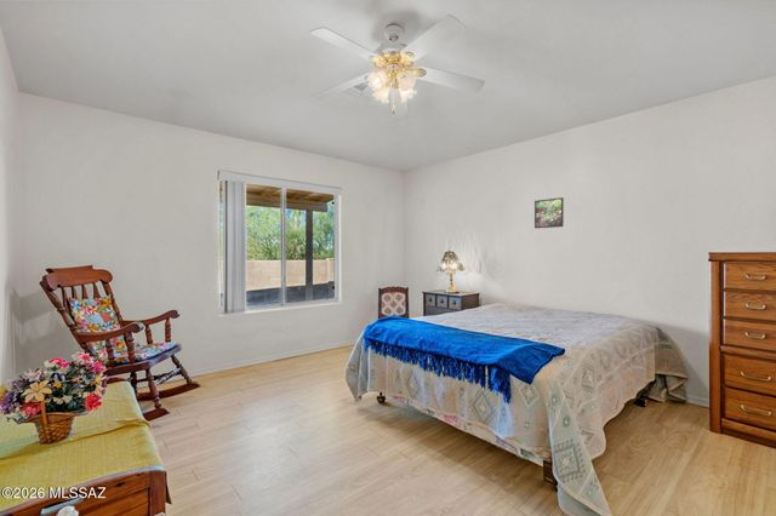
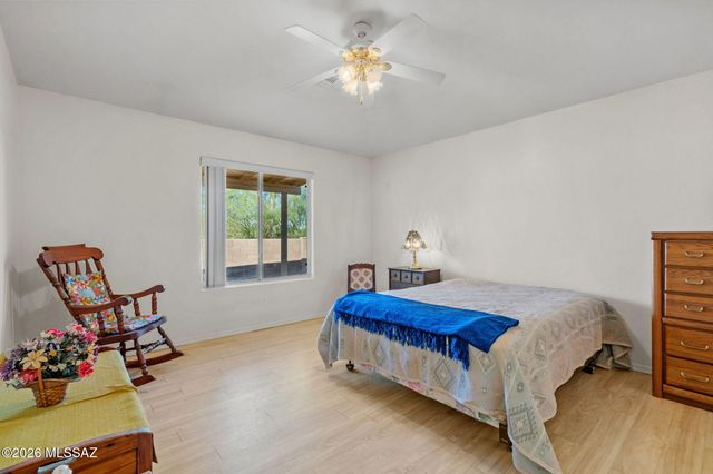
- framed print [534,196,565,229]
